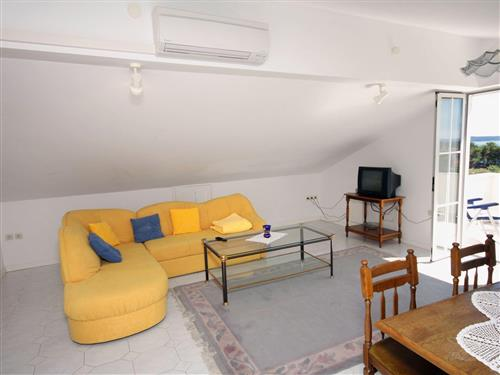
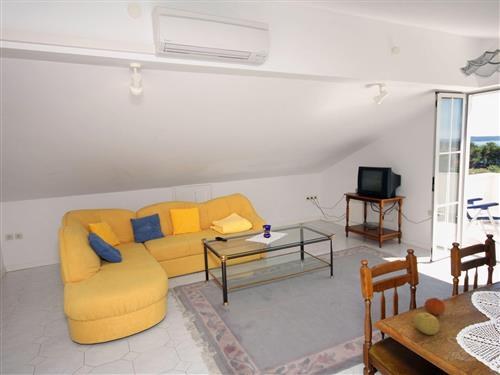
+ fruit [414,312,441,336]
+ fruit [424,297,446,316]
